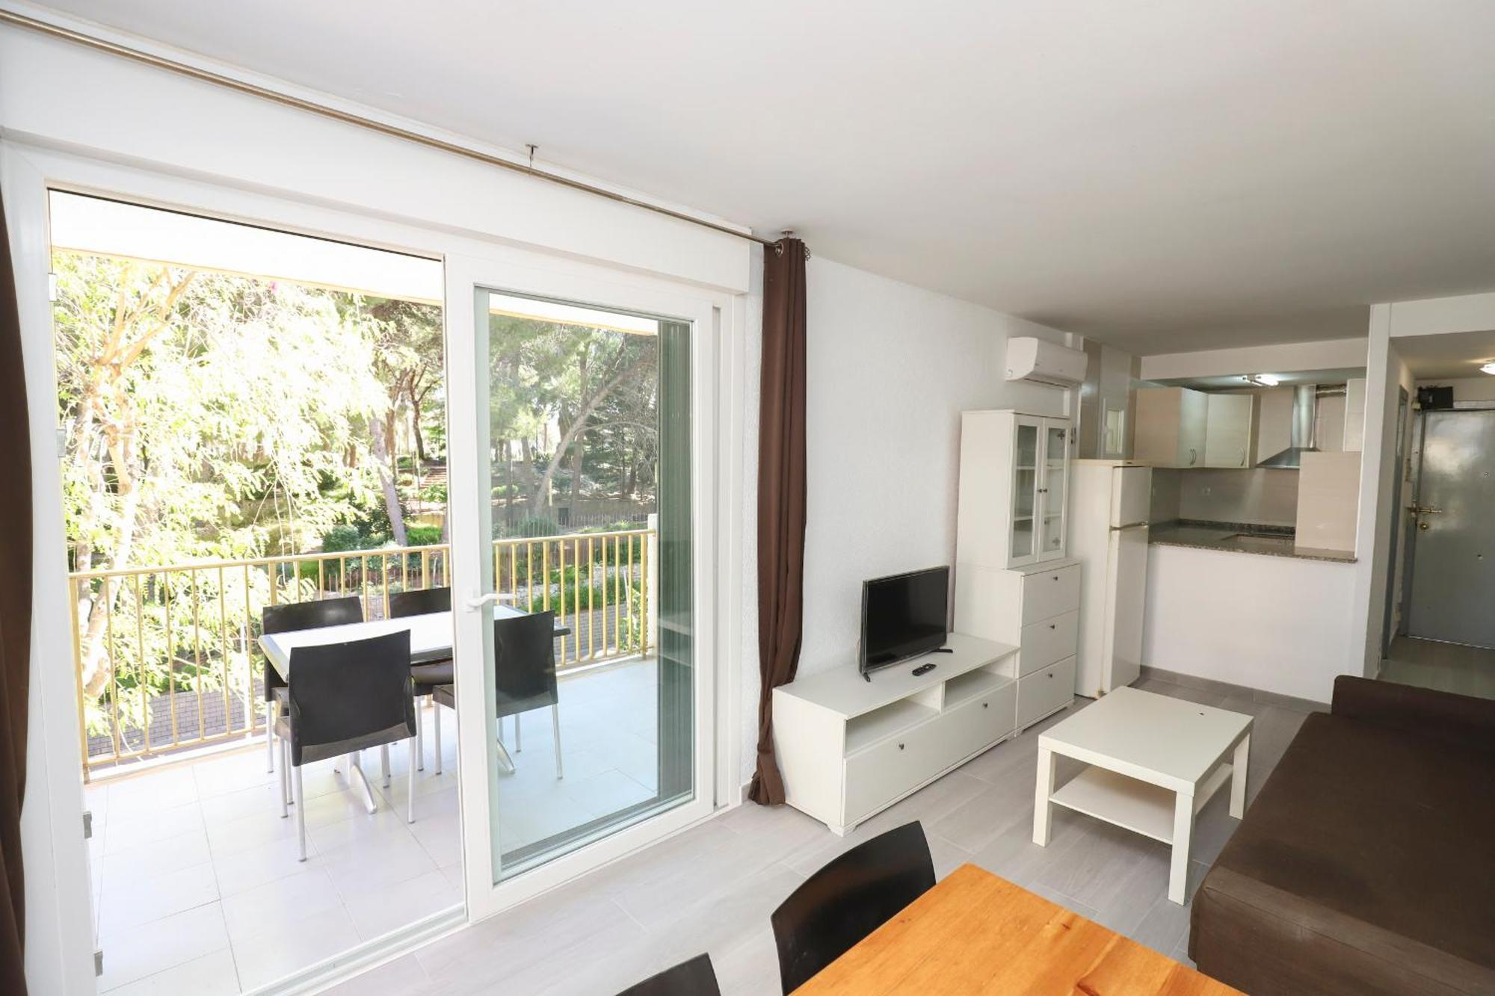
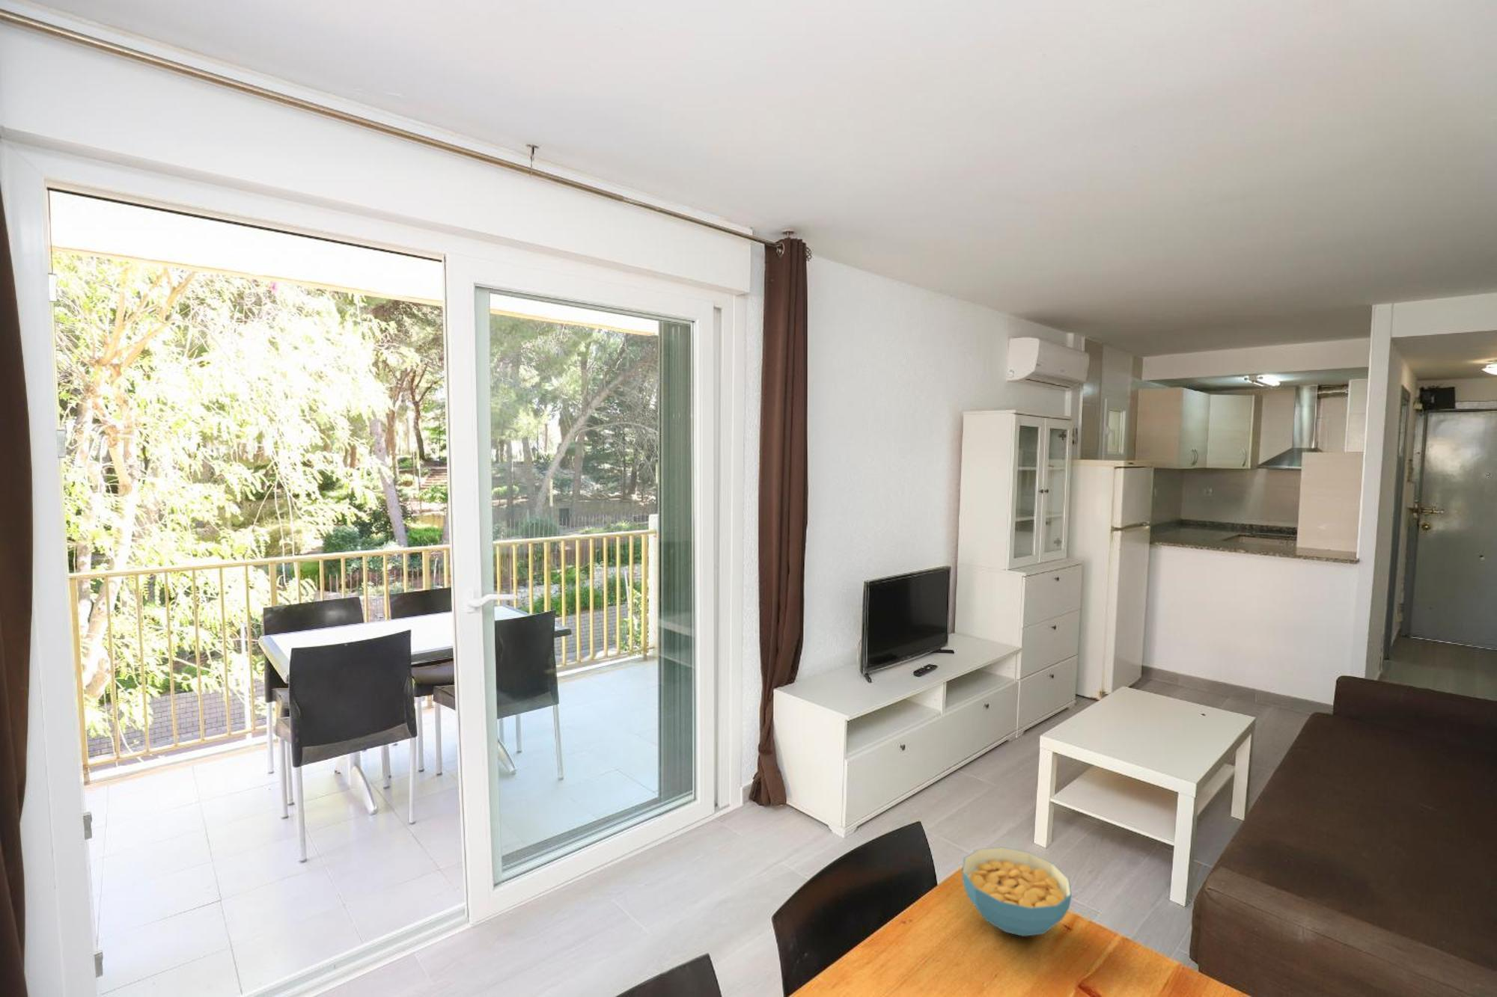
+ cereal bowl [961,847,1073,937]
